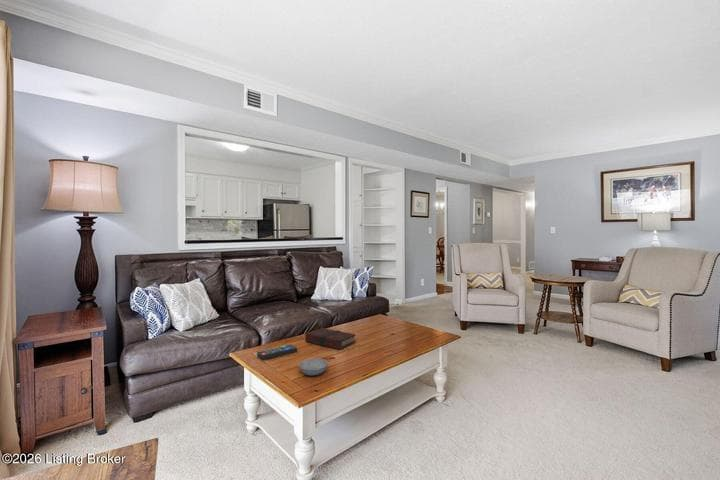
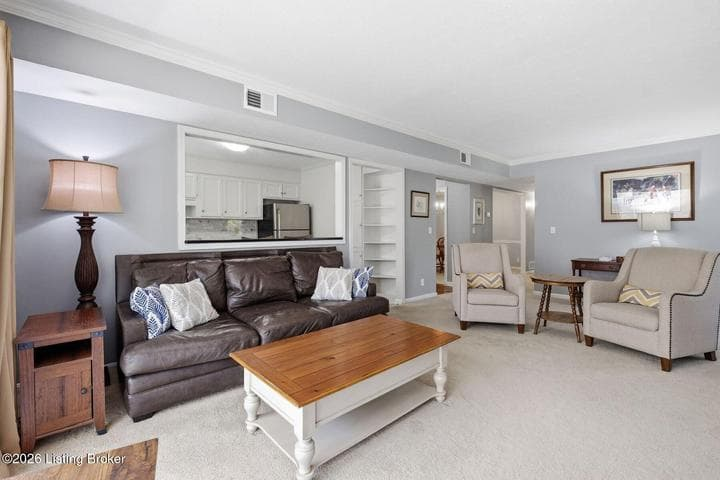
- bowl [298,358,329,376]
- book [304,327,356,350]
- remote control [256,343,298,361]
